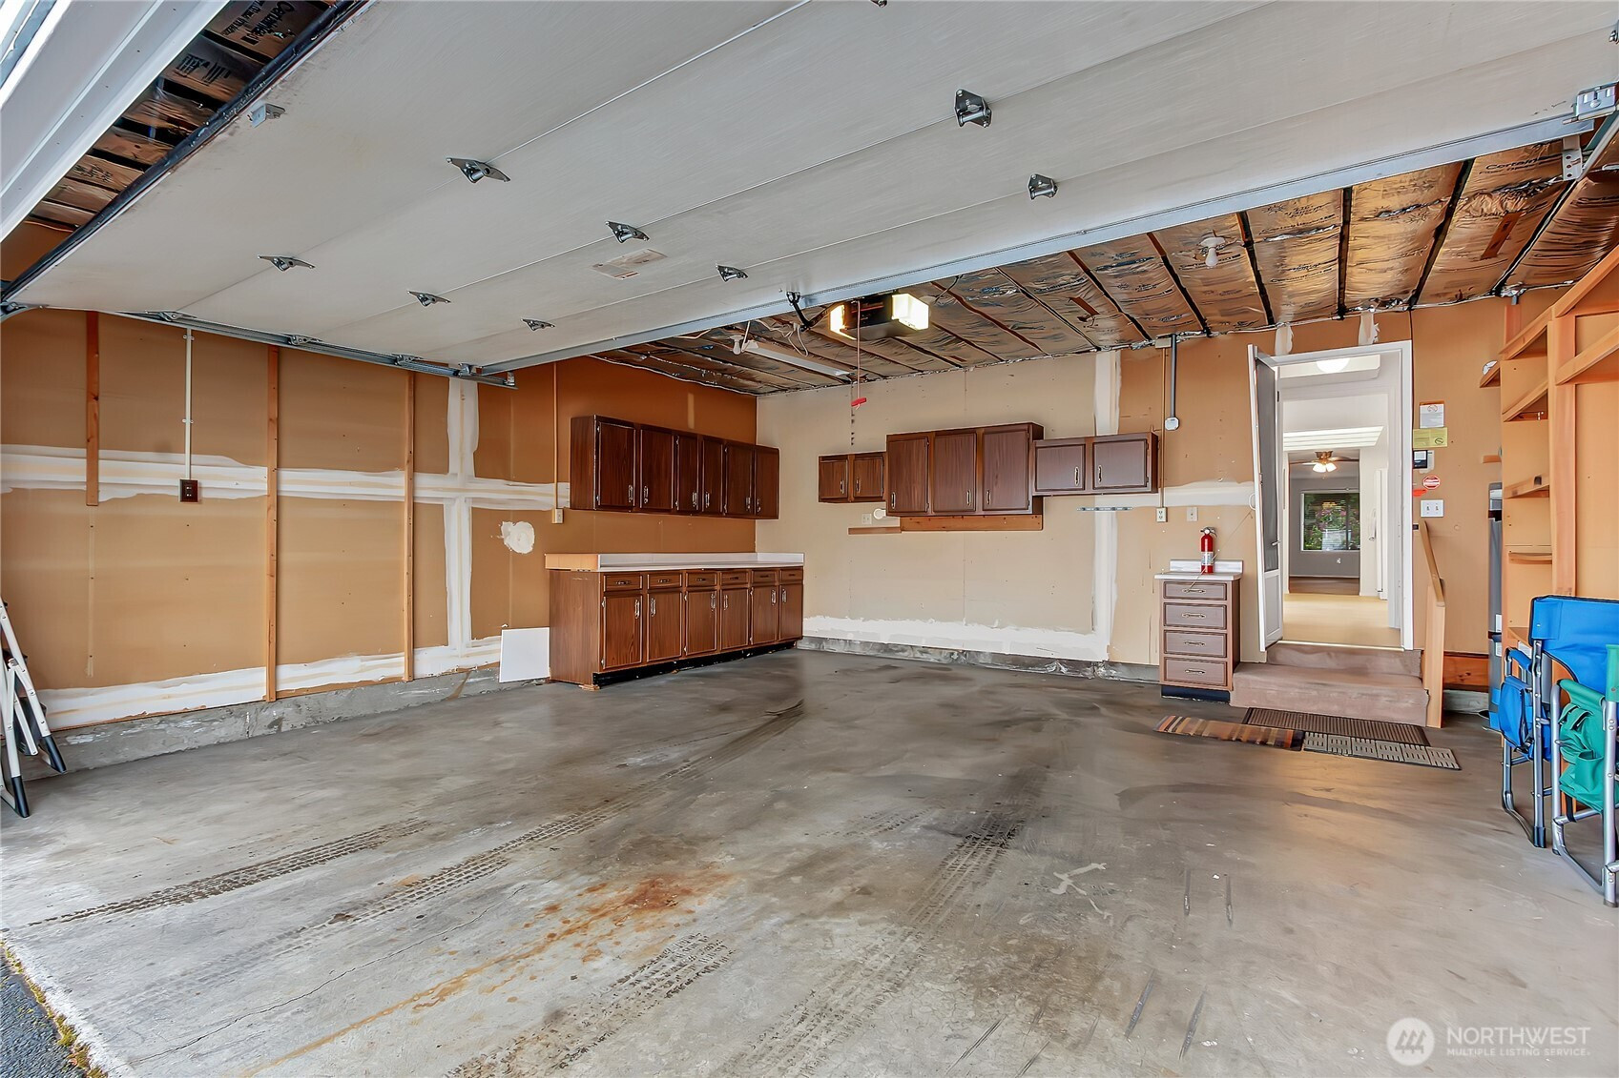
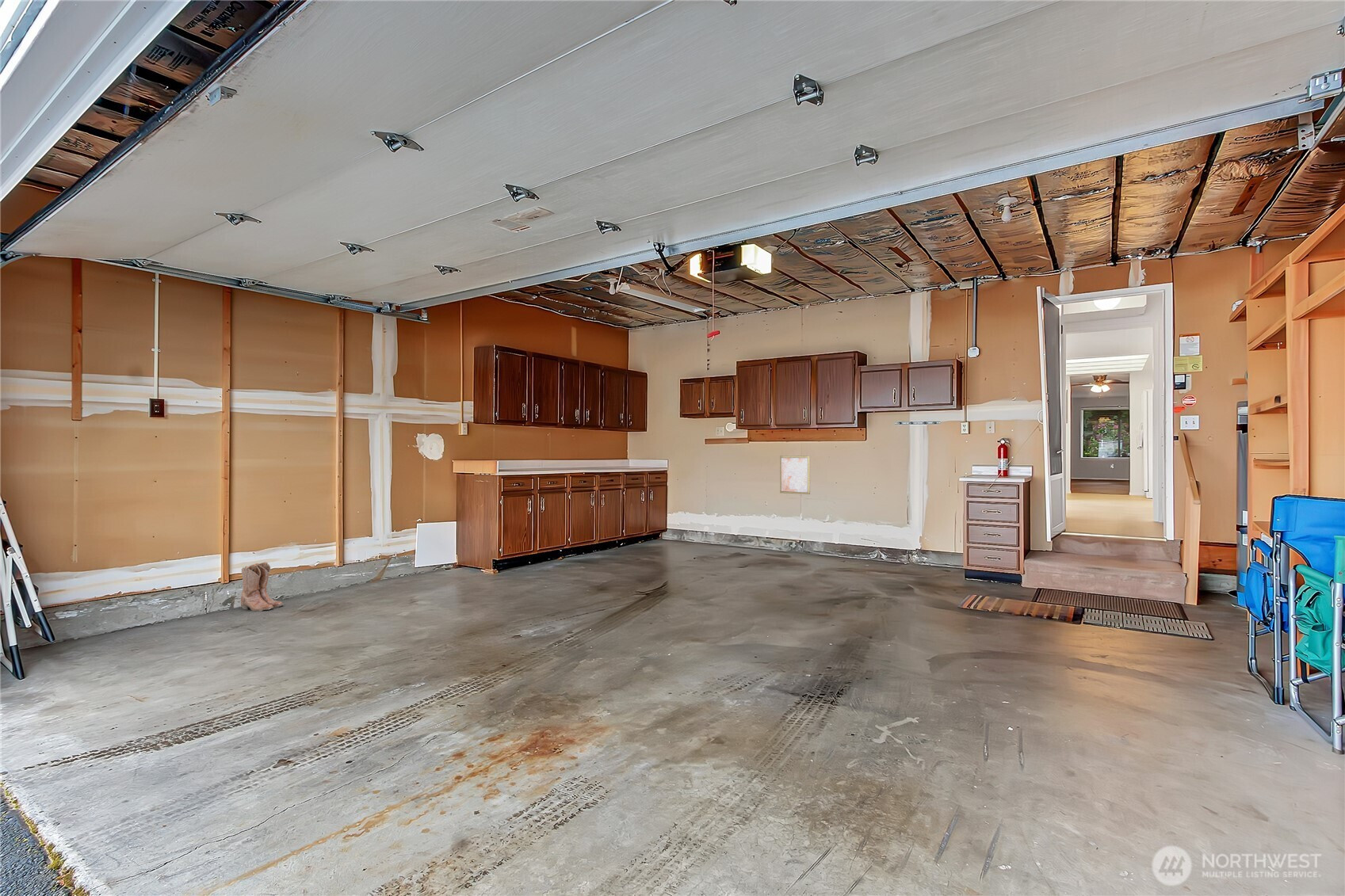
+ boots [240,561,285,612]
+ wall art [779,455,811,495]
